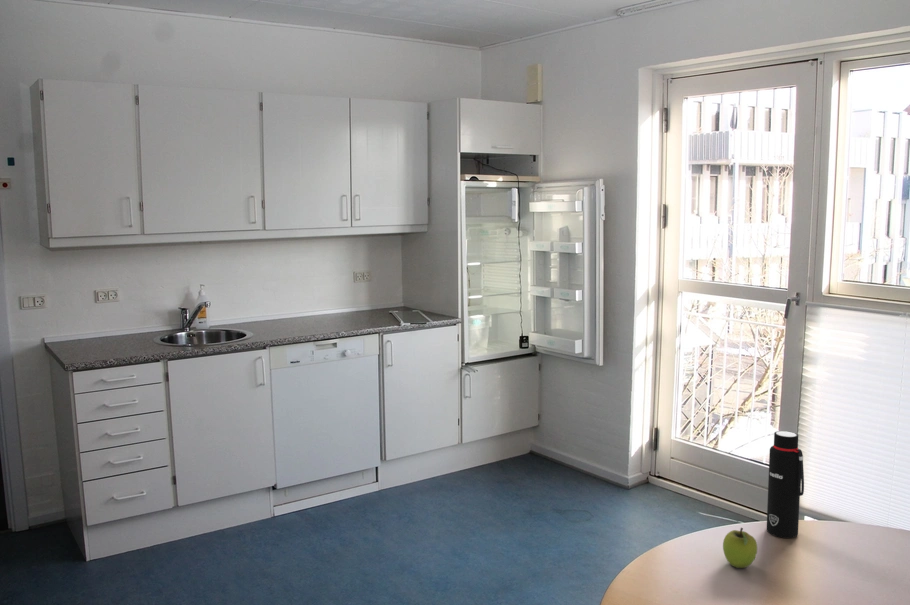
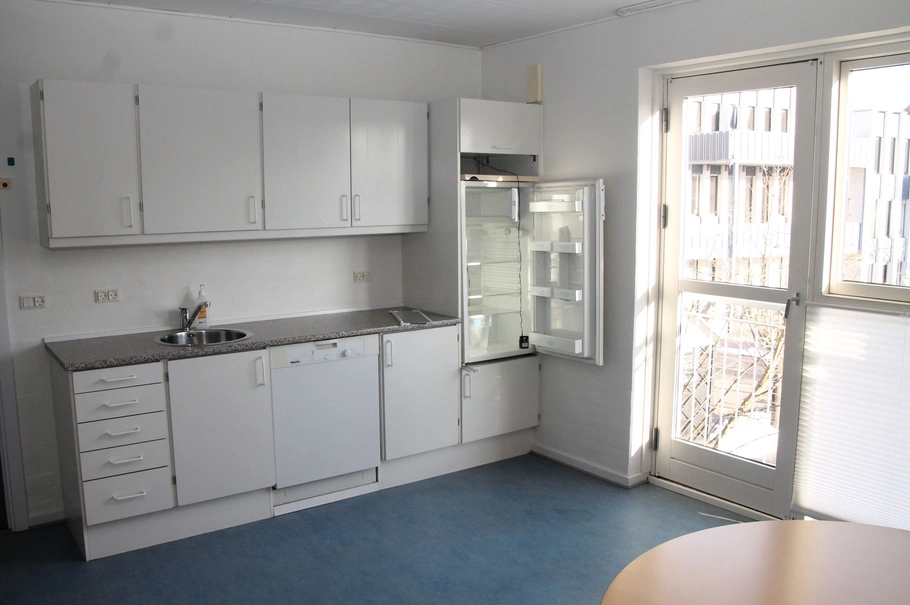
- fruit [722,527,758,569]
- water bottle [766,430,805,539]
